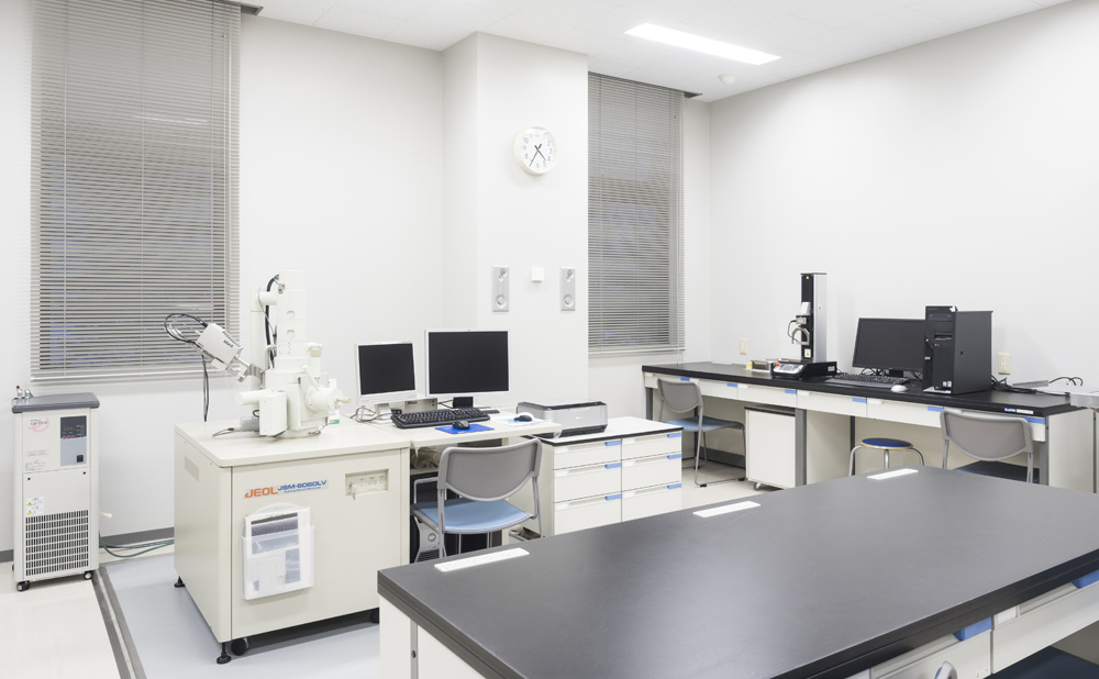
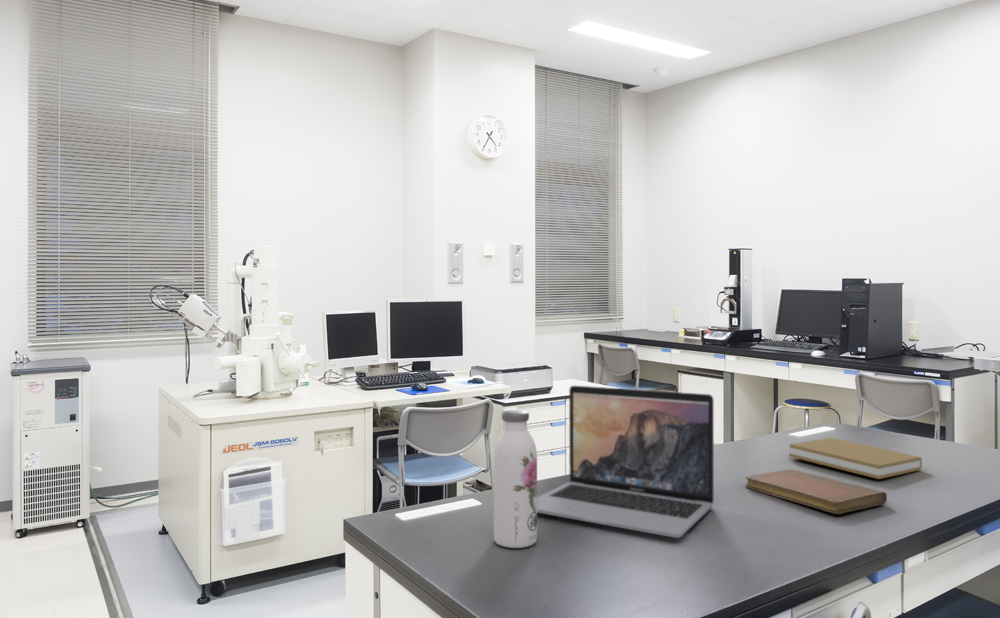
+ notebook [745,468,888,515]
+ water bottle [493,409,538,549]
+ laptop [537,385,715,539]
+ book [788,437,923,480]
